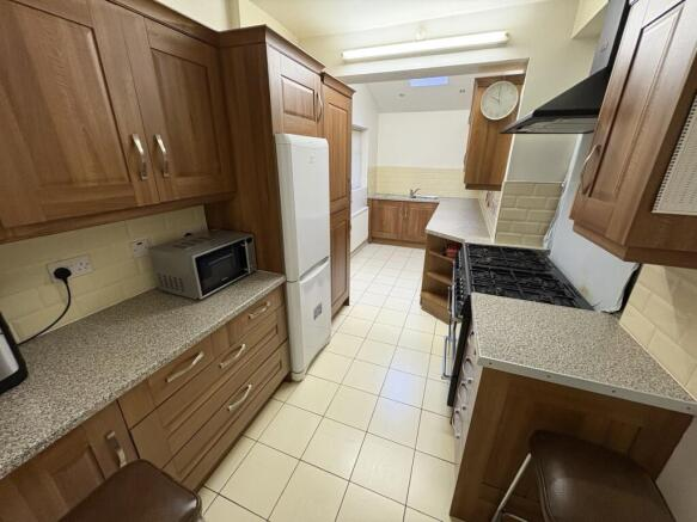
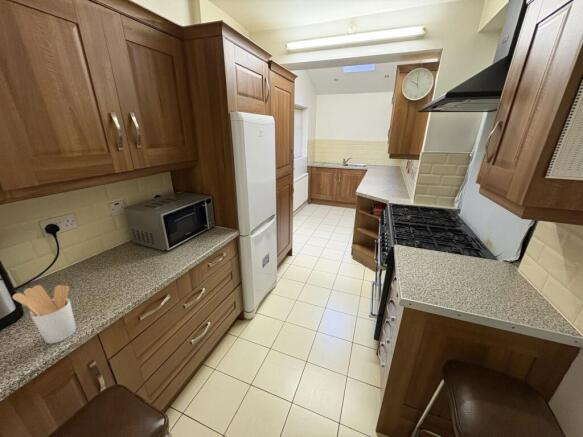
+ utensil holder [12,284,77,344]
